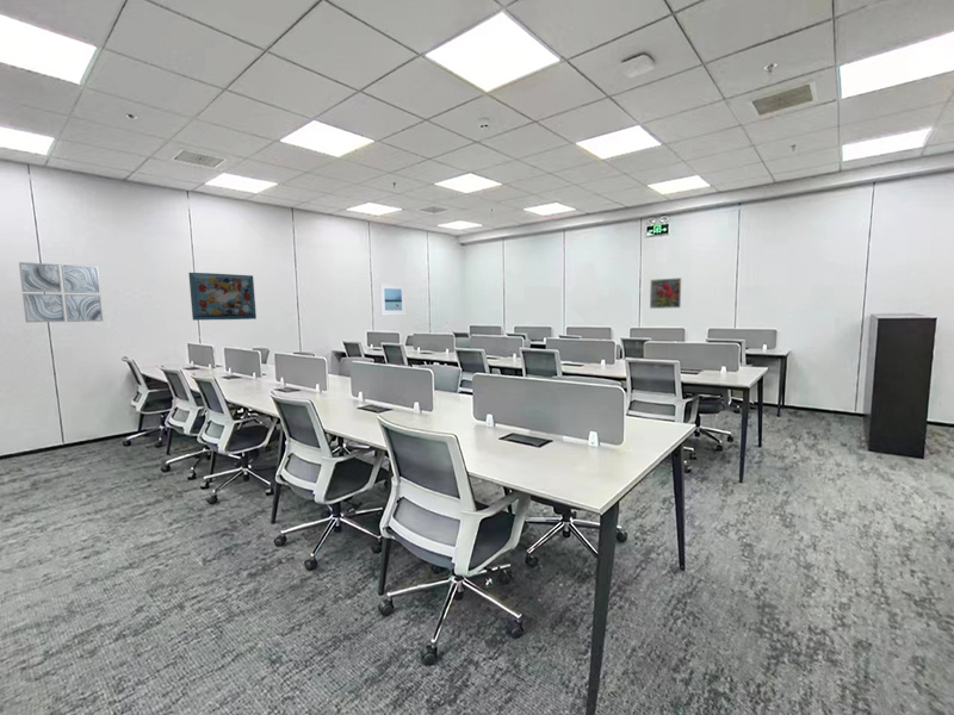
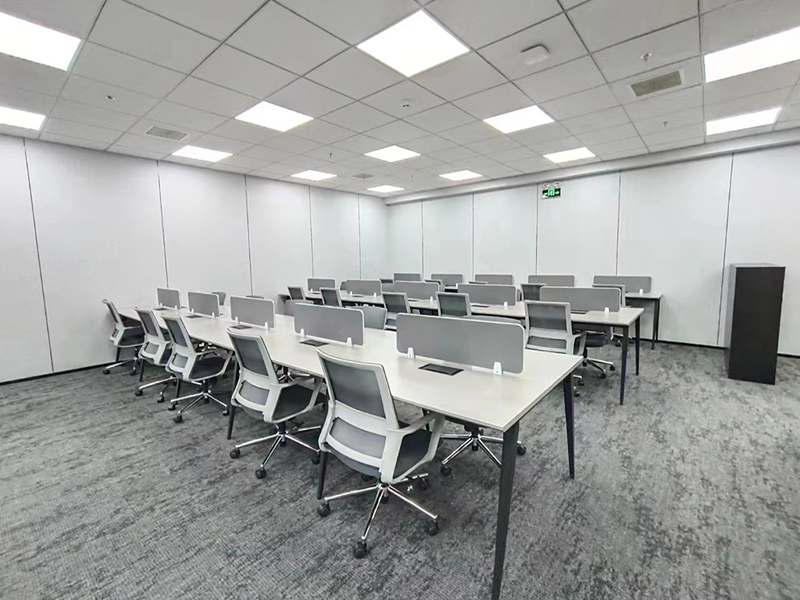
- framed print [378,282,407,317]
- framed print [649,276,682,310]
- rug [187,272,258,322]
- wall art [18,261,104,324]
